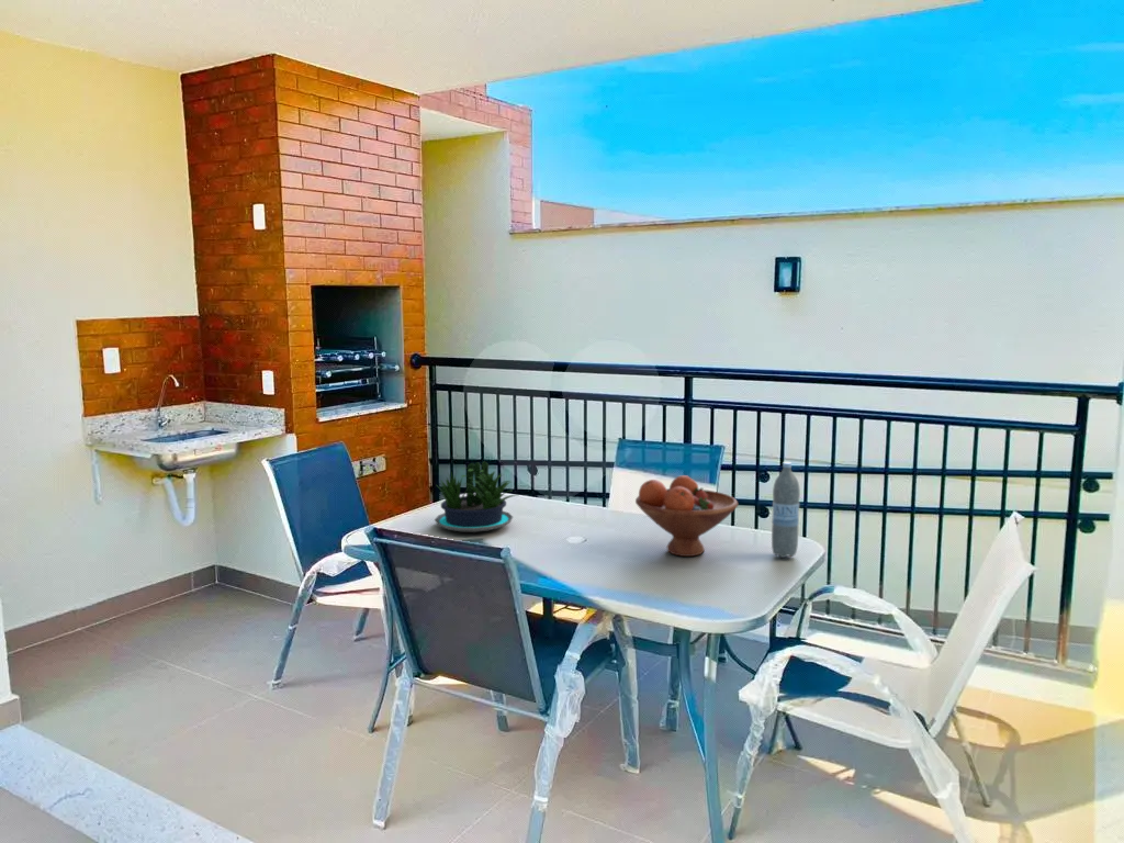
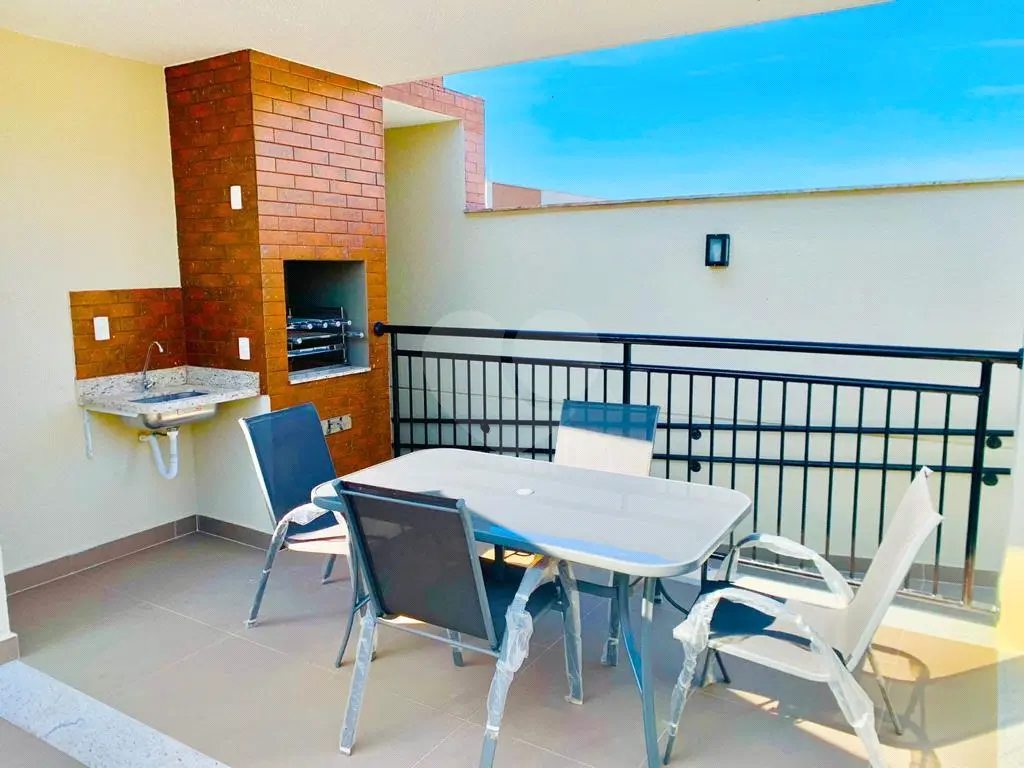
- potted plant [434,460,527,533]
- water bottle [771,461,801,559]
- fruit bowl [634,474,739,558]
